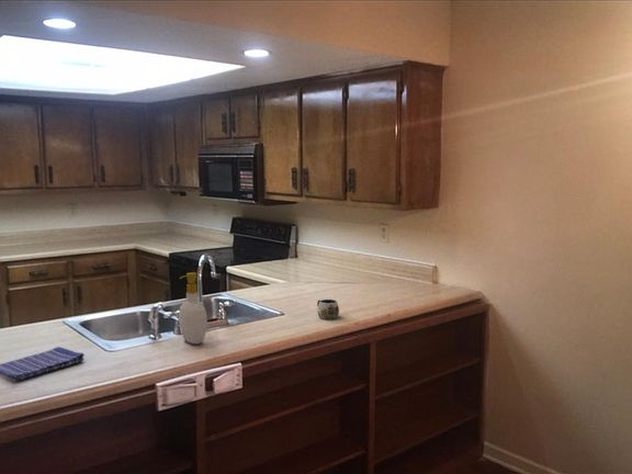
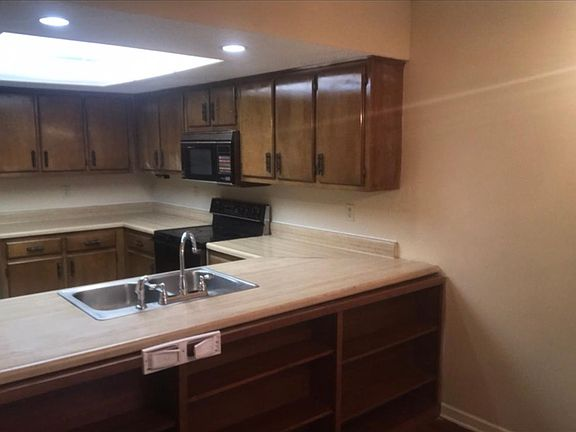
- mug [316,298,340,320]
- dish towel [0,346,86,383]
- soap bottle [178,271,208,345]
